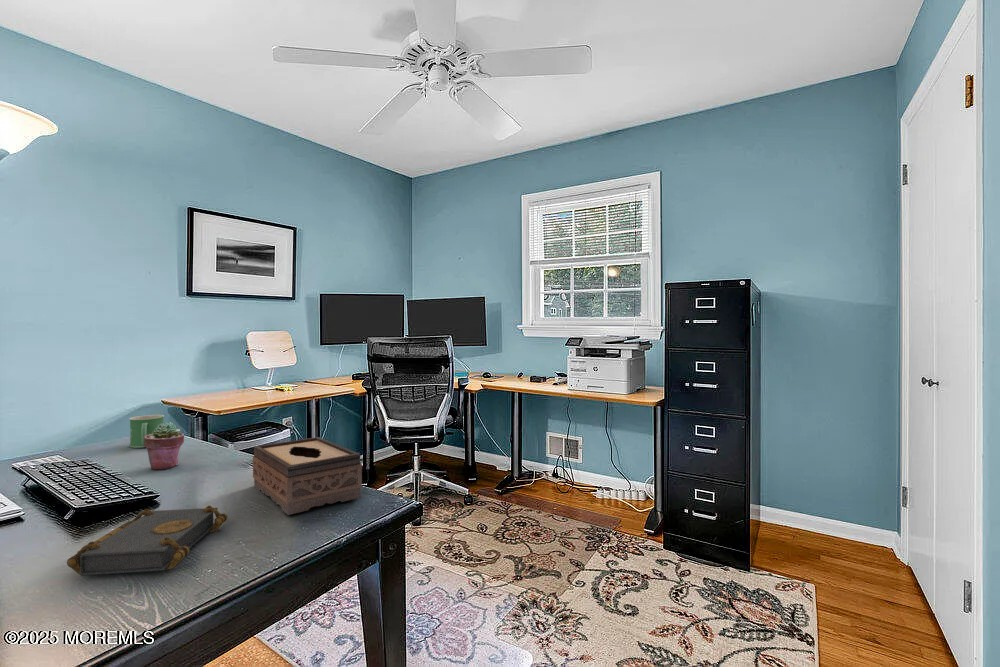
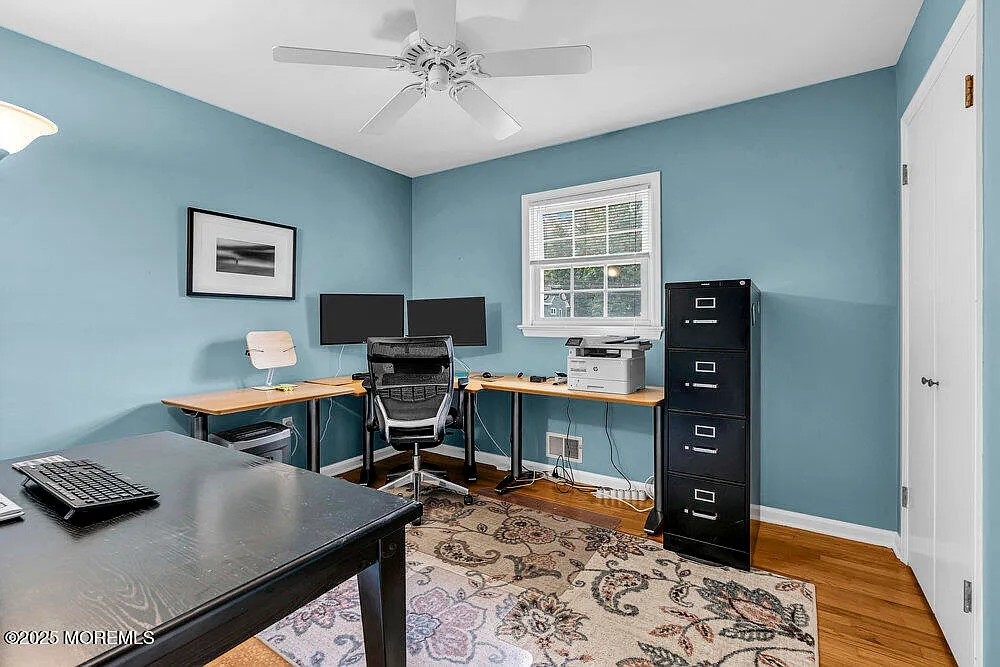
- tissue box [252,436,363,516]
- book [66,505,229,576]
- potted succulent [144,421,185,470]
- mug [129,414,165,449]
